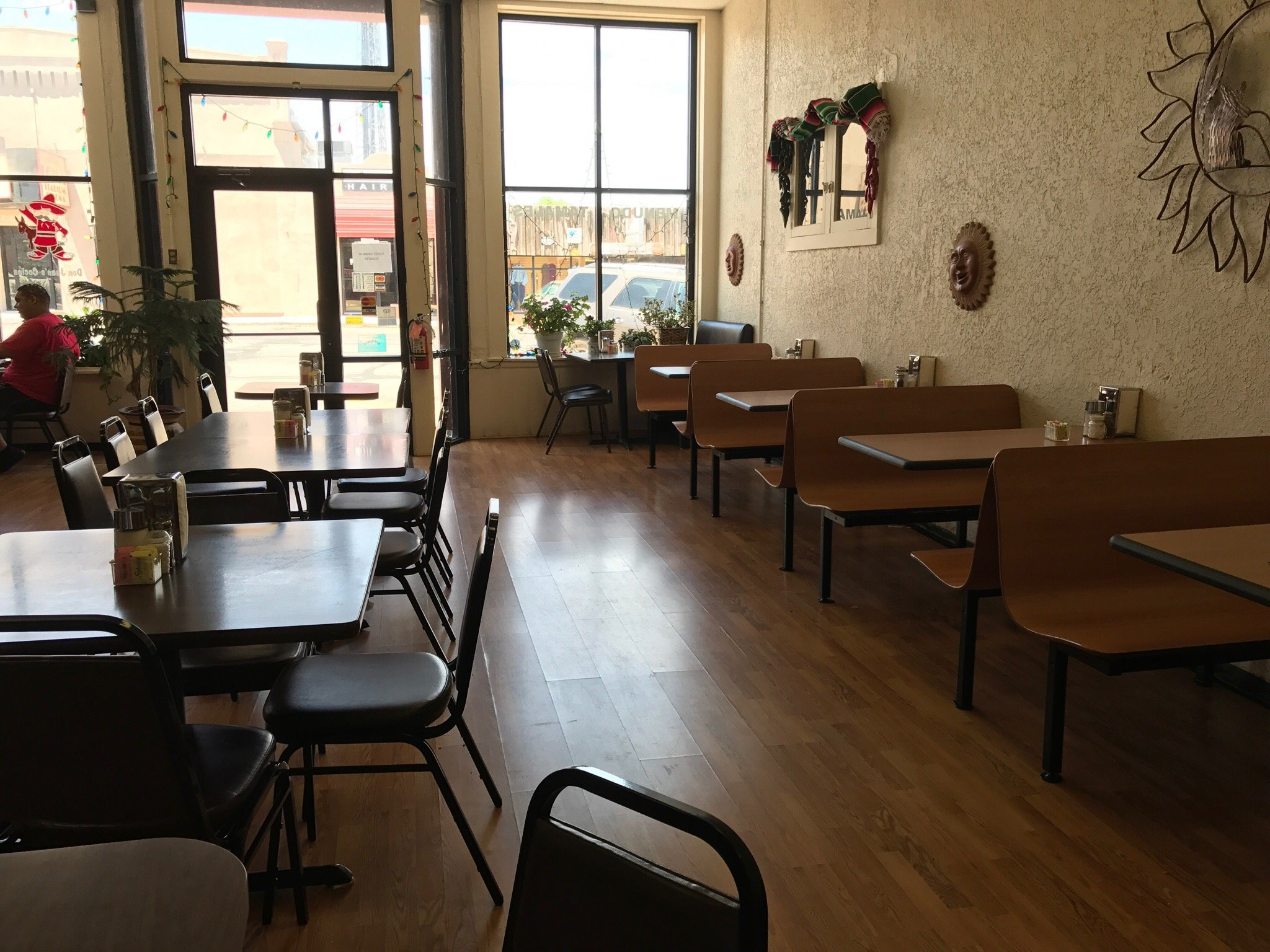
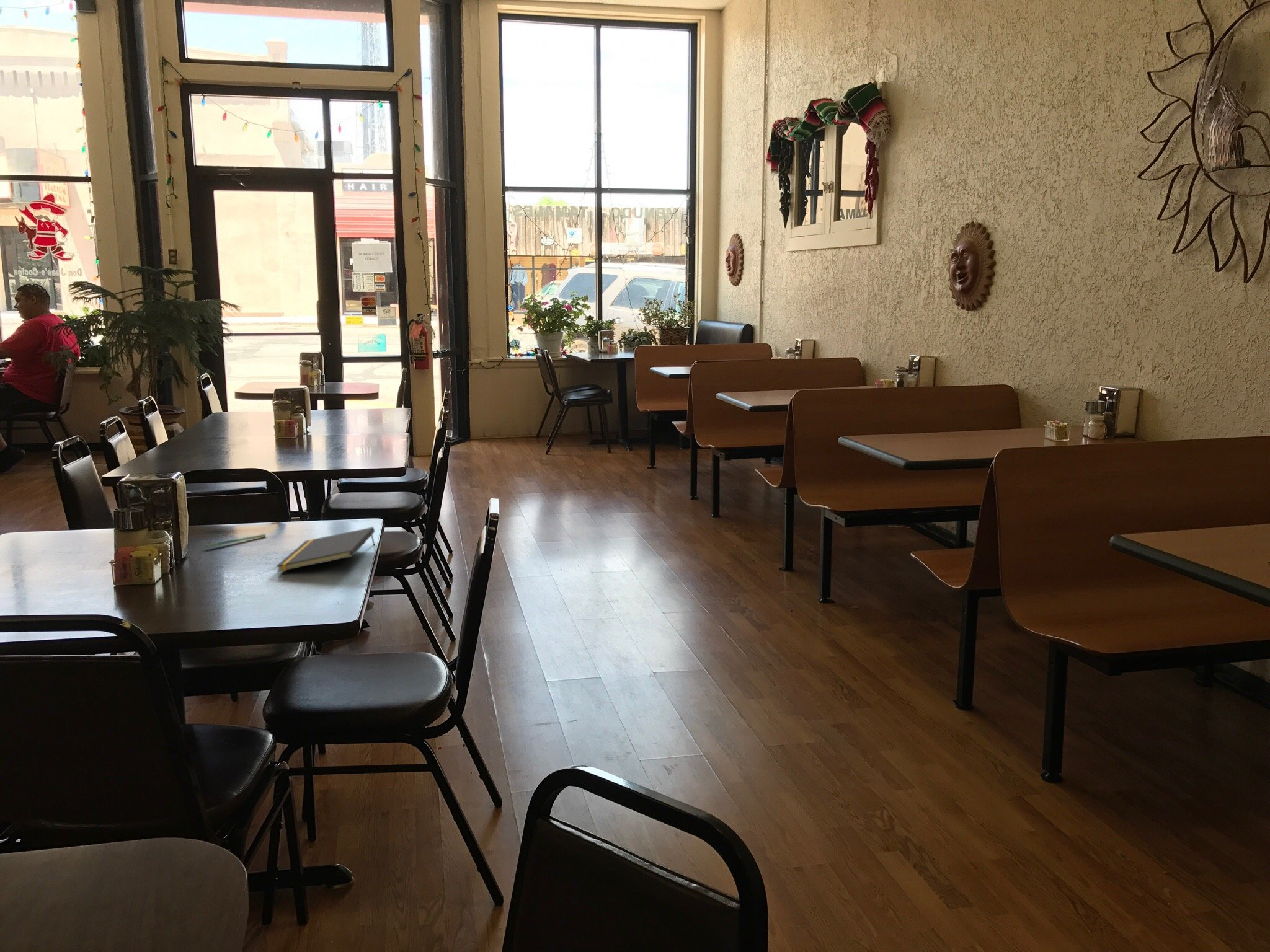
+ notepad [275,526,375,573]
+ pen [205,533,266,548]
